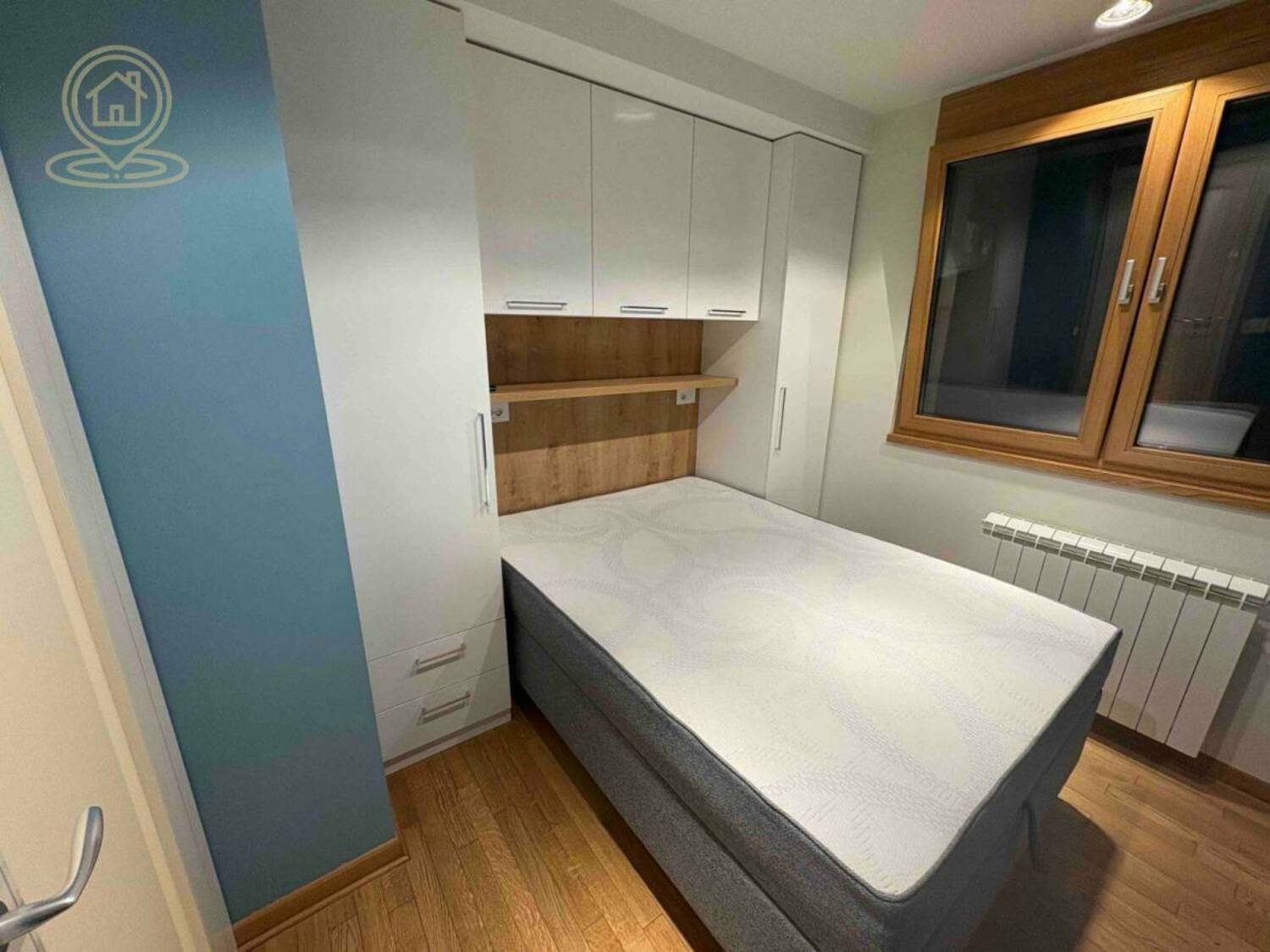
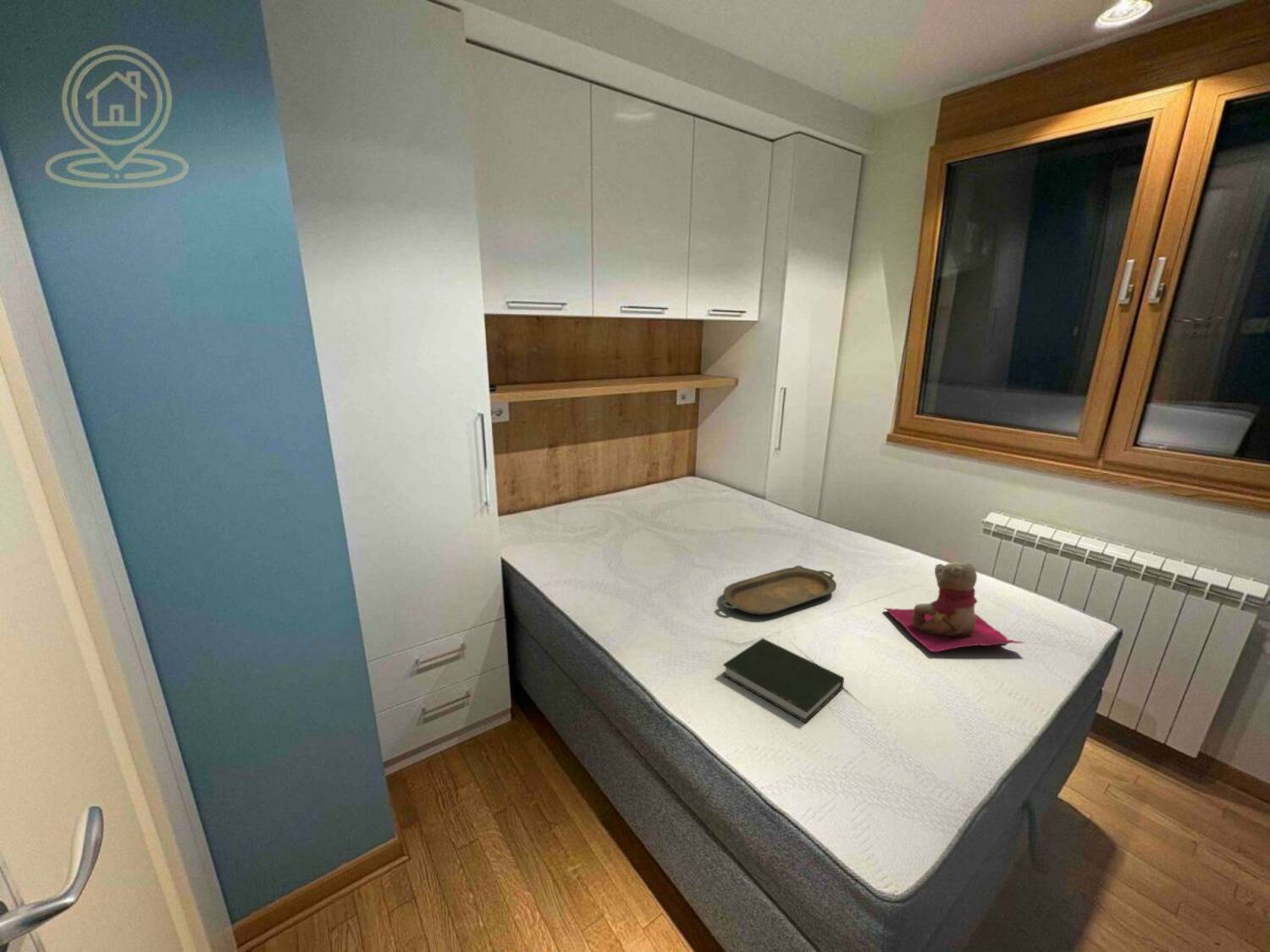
+ book [721,637,845,724]
+ teddy bear [883,561,1026,652]
+ serving tray [720,564,837,616]
